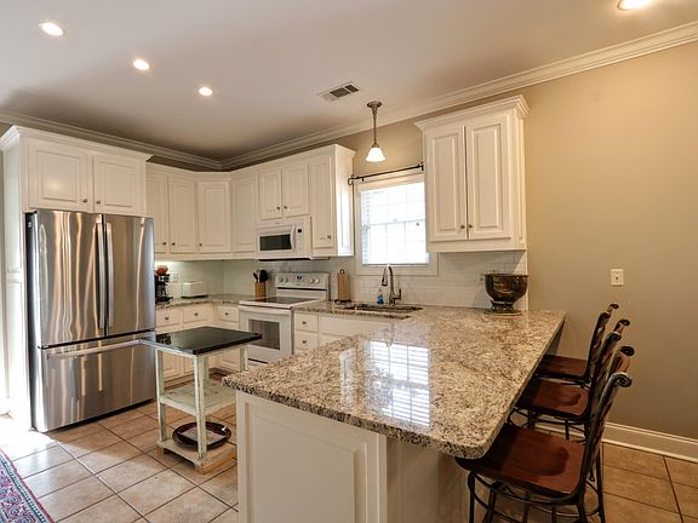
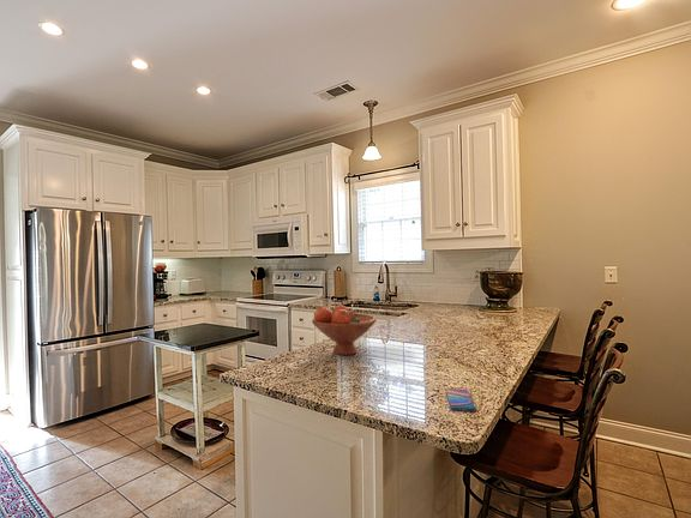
+ smartphone [445,387,476,412]
+ fruit bowl [311,305,378,356]
